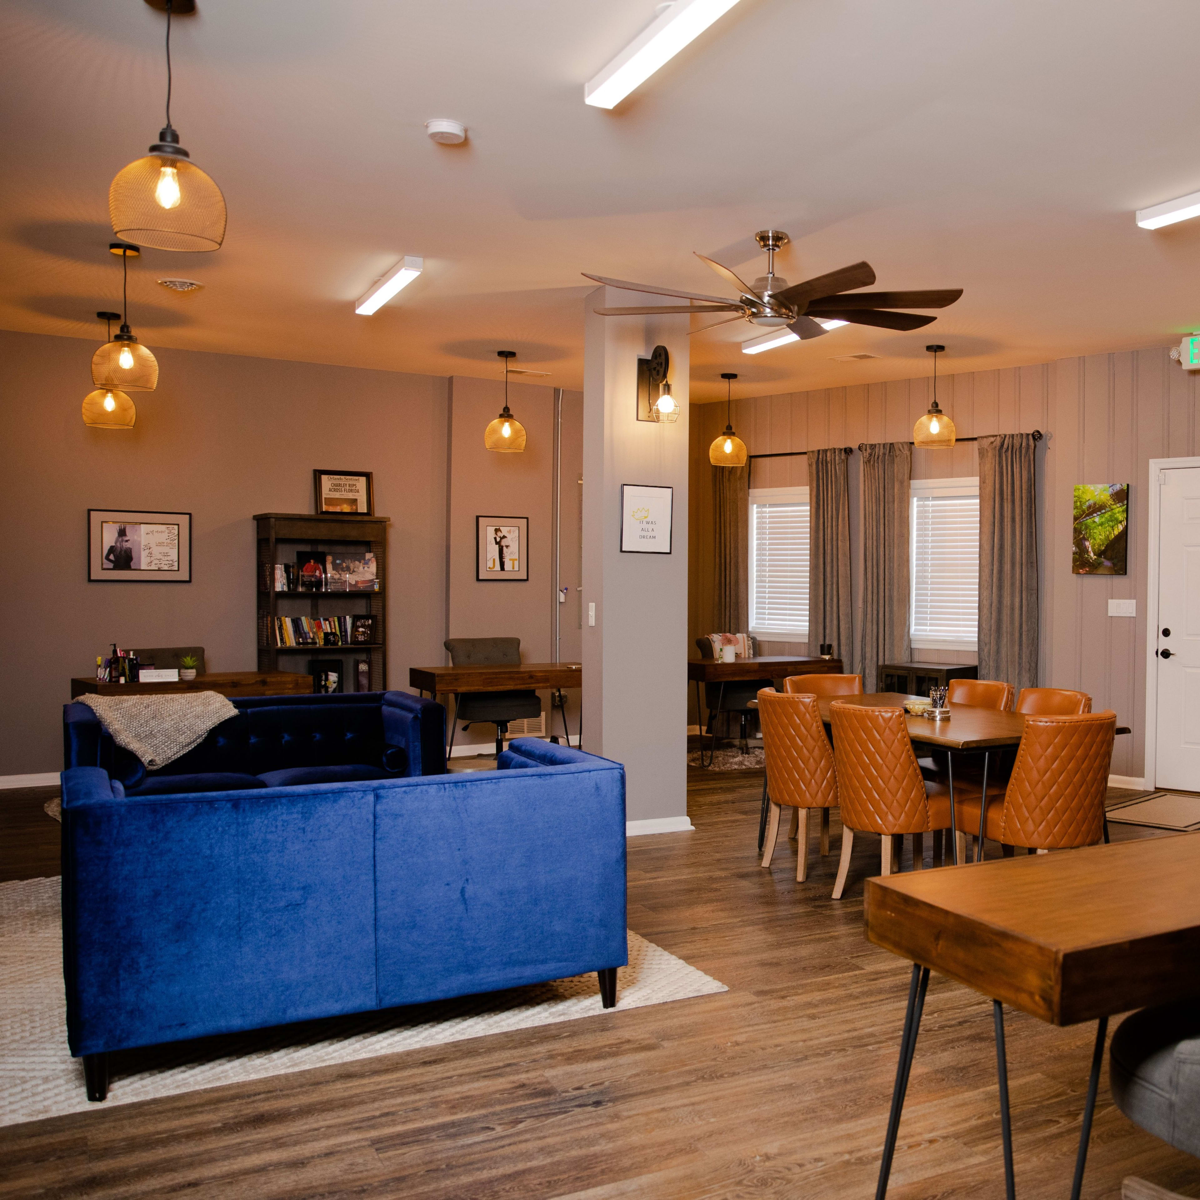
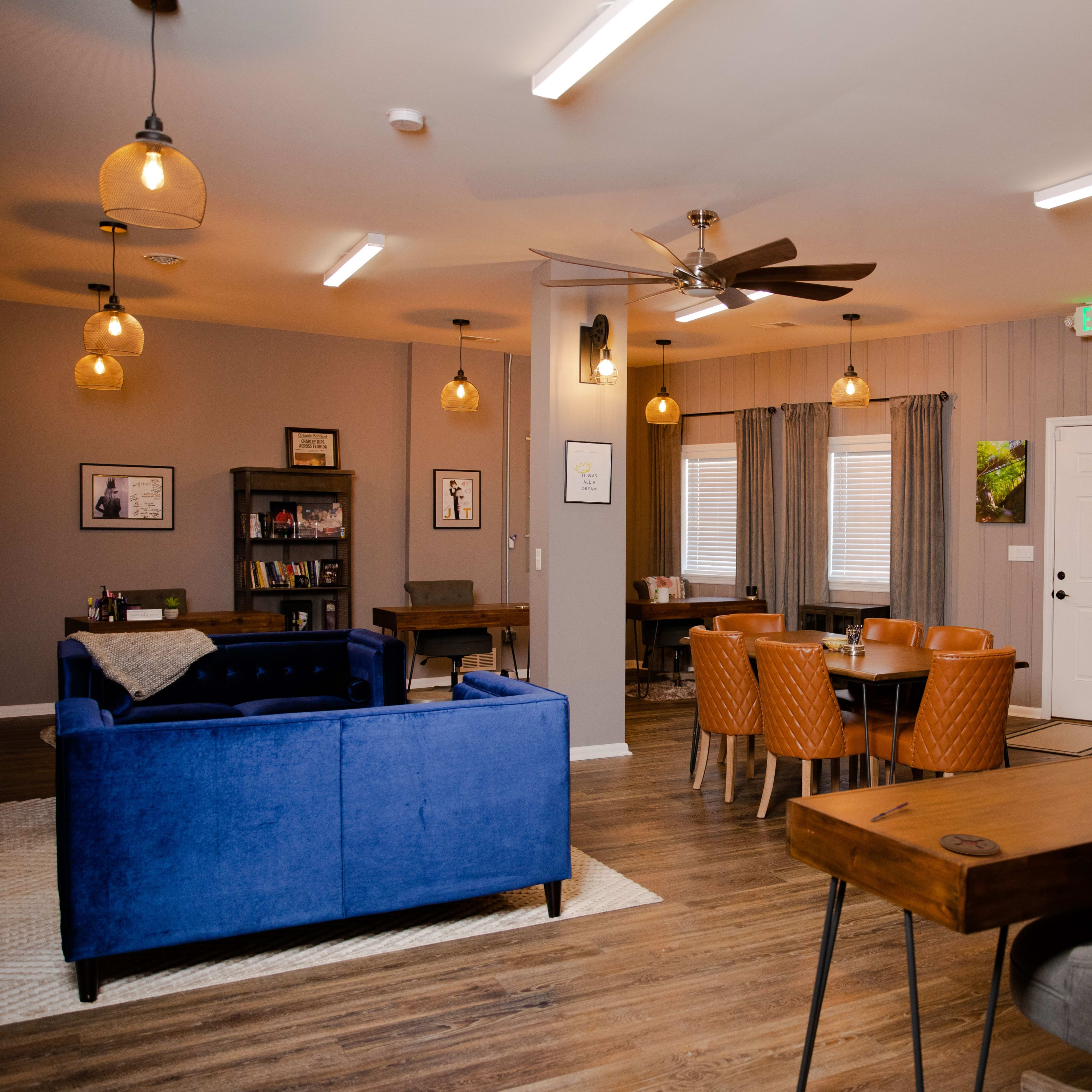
+ pen [869,802,909,821]
+ coaster [939,834,1000,855]
